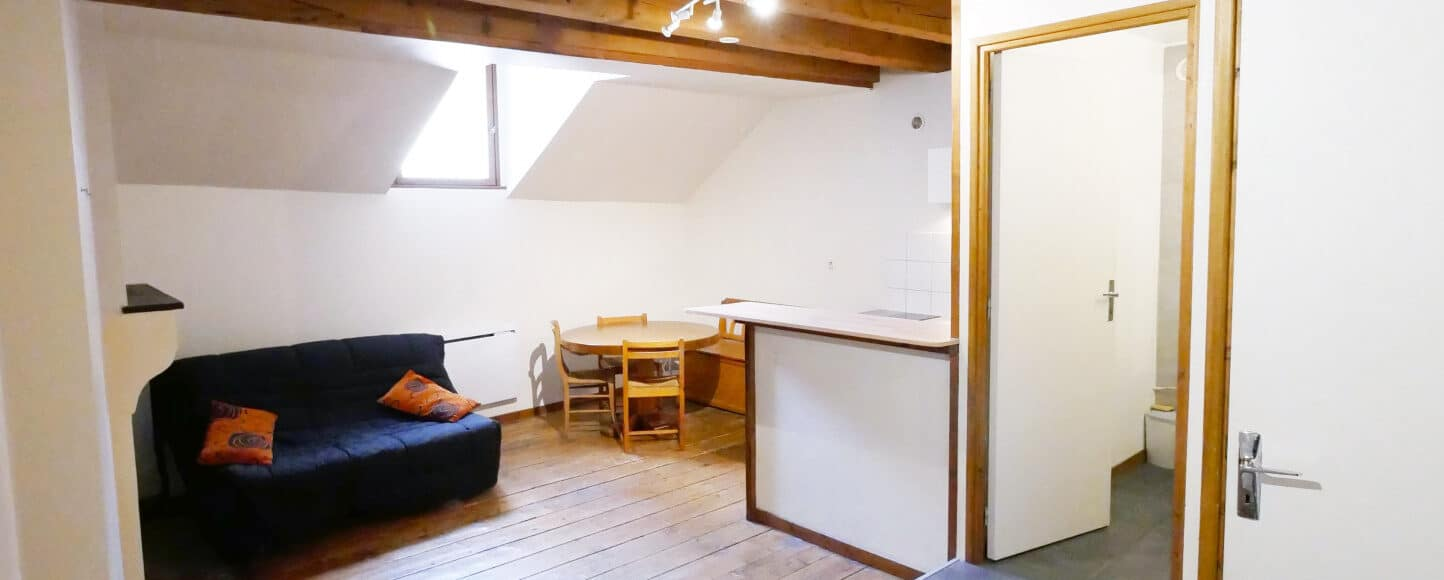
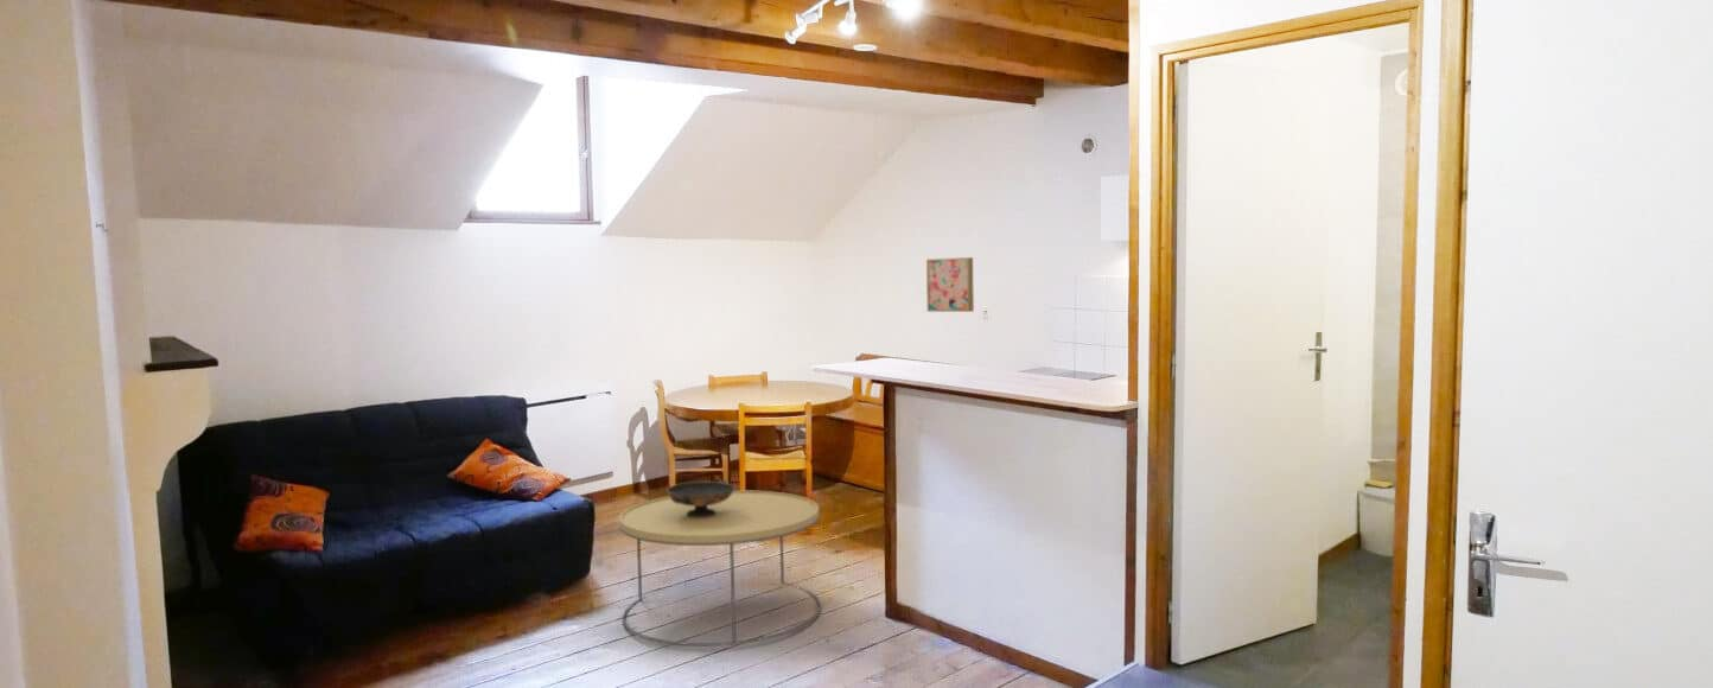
+ coffee table [618,489,822,648]
+ wall art [925,256,975,313]
+ decorative bowl [666,479,737,517]
